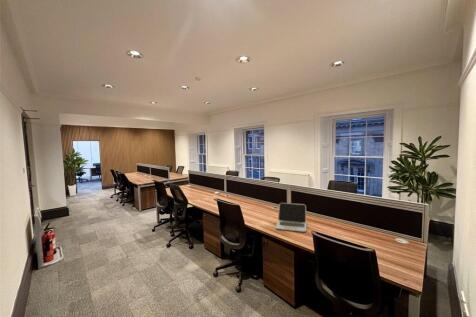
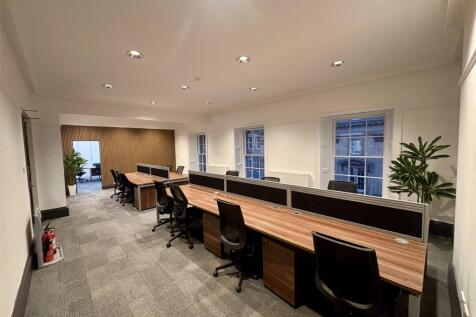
- laptop [275,202,307,233]
